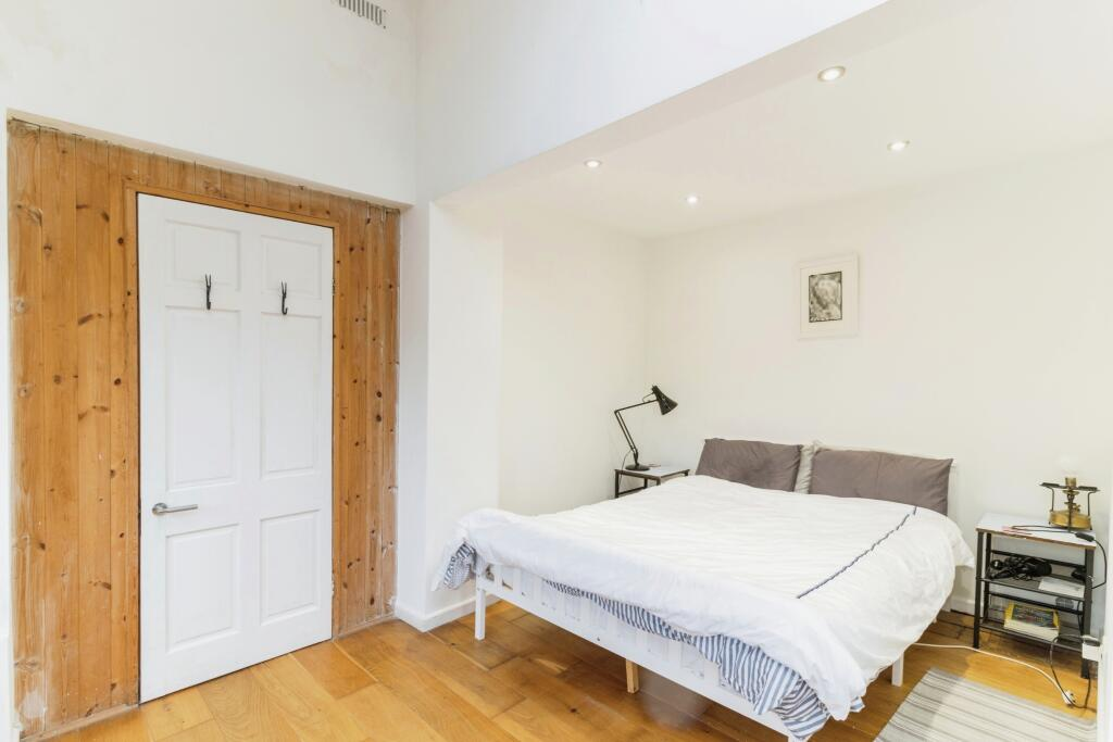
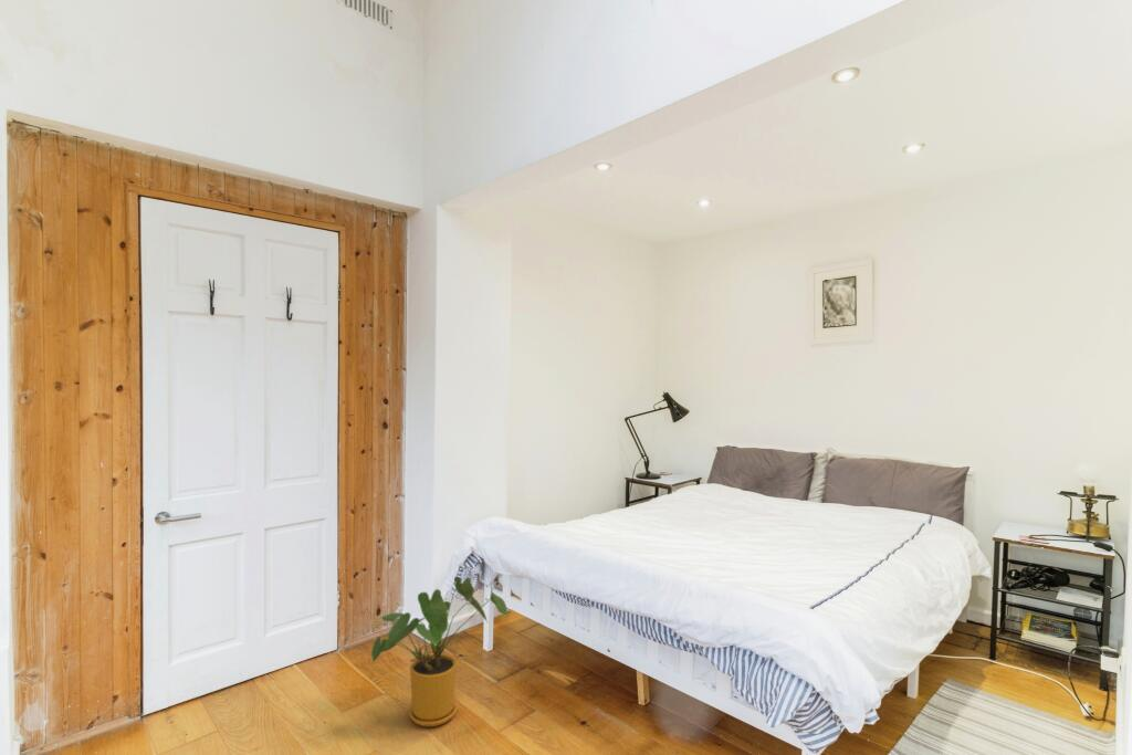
+ house plant [370,576,510,727]
